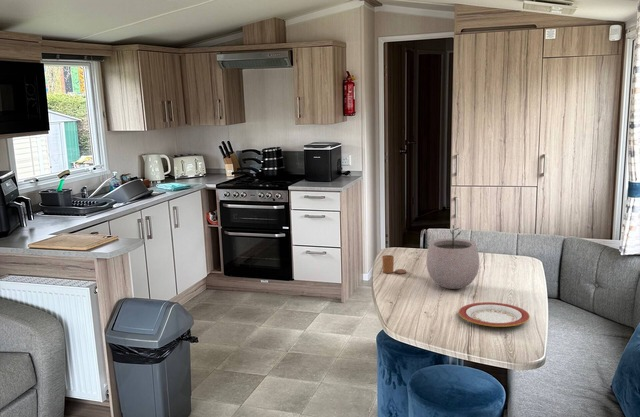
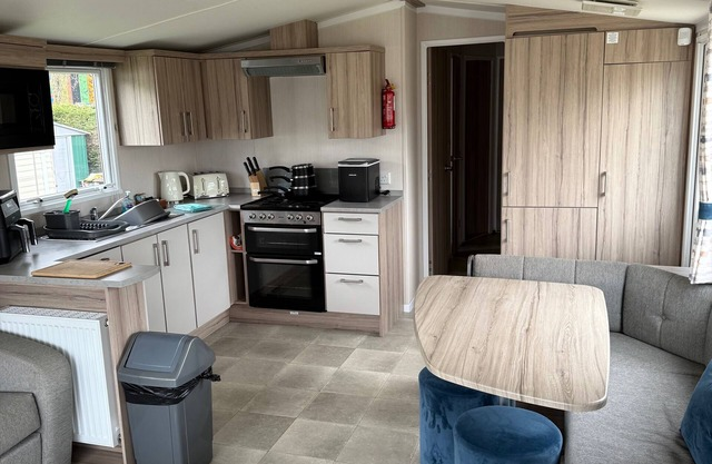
- candle [381,254,407,275]
- plant pot [425,224,480,290]
- plate [458,301,531,328]
